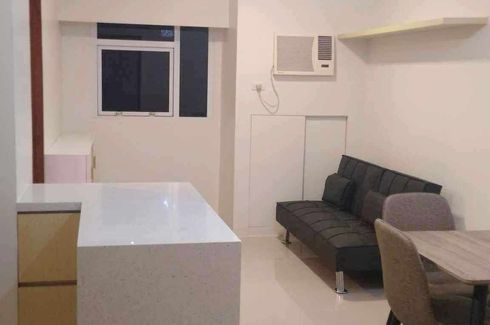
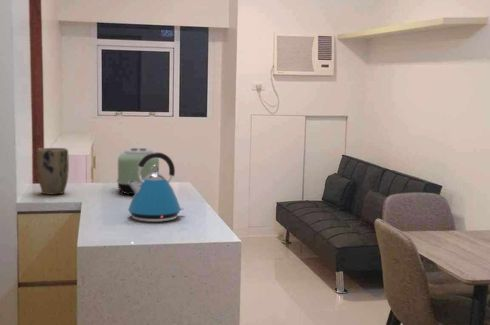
+ kettle [127,151,185,223]
+ plant pot [36,147,70,195]
+ toaster [116,147,160,196]
